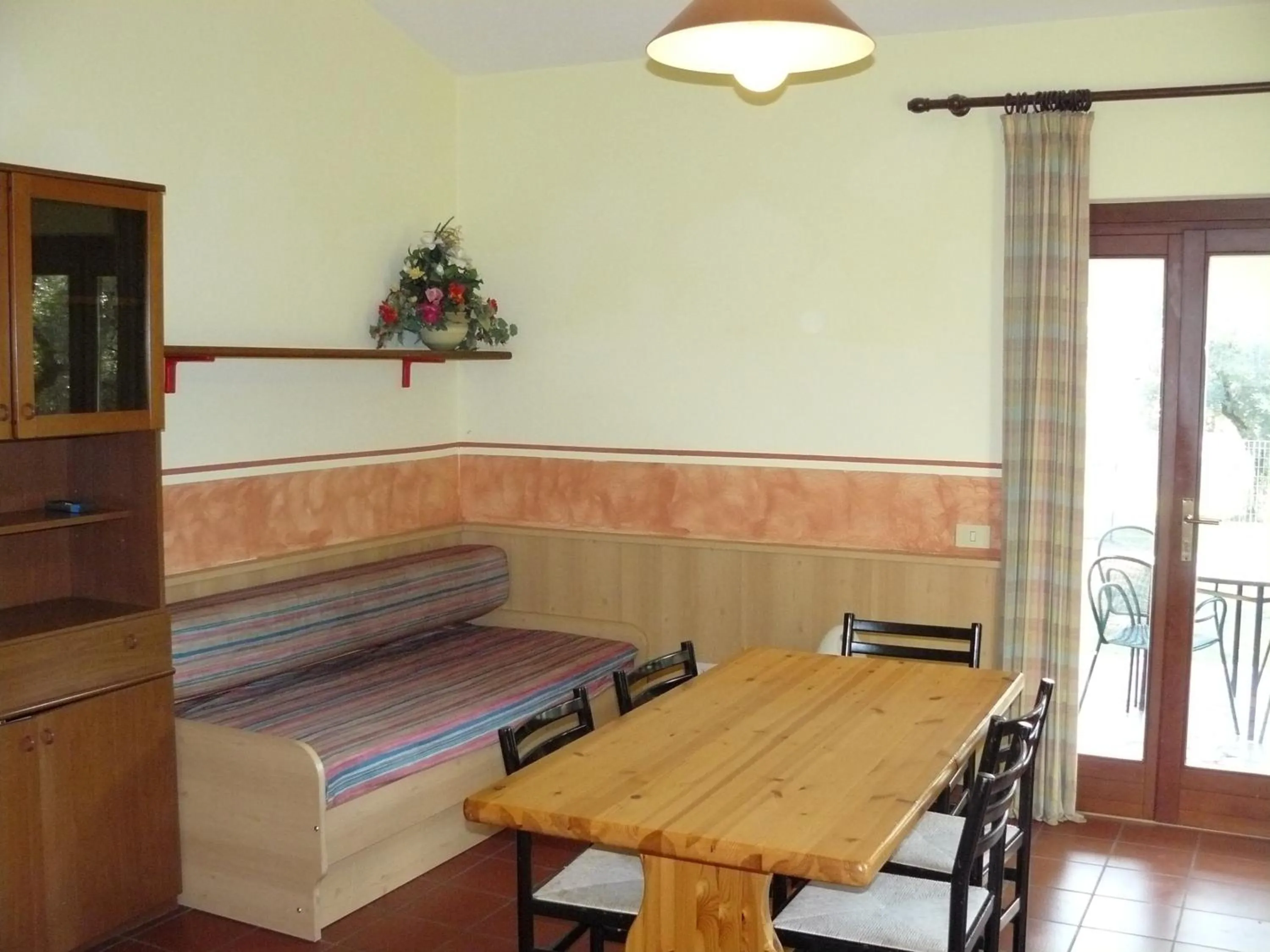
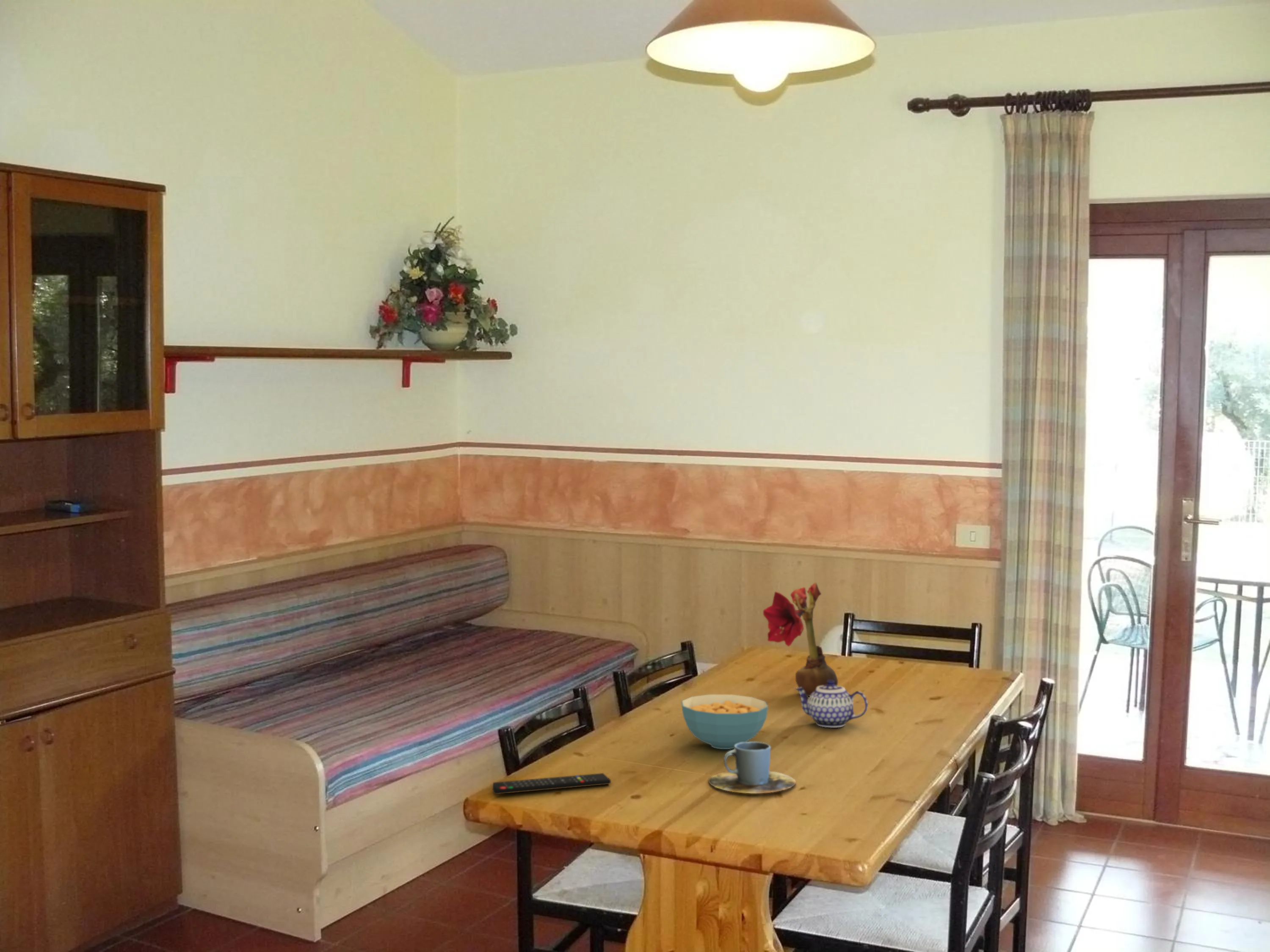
+ cup [708,741,796,794]
+ flower [763,581,839,697]
+ cereal bowl [681,694,768,750]
+ teapot [795,680,868,728]
+ remote control [492,773,611,795]
